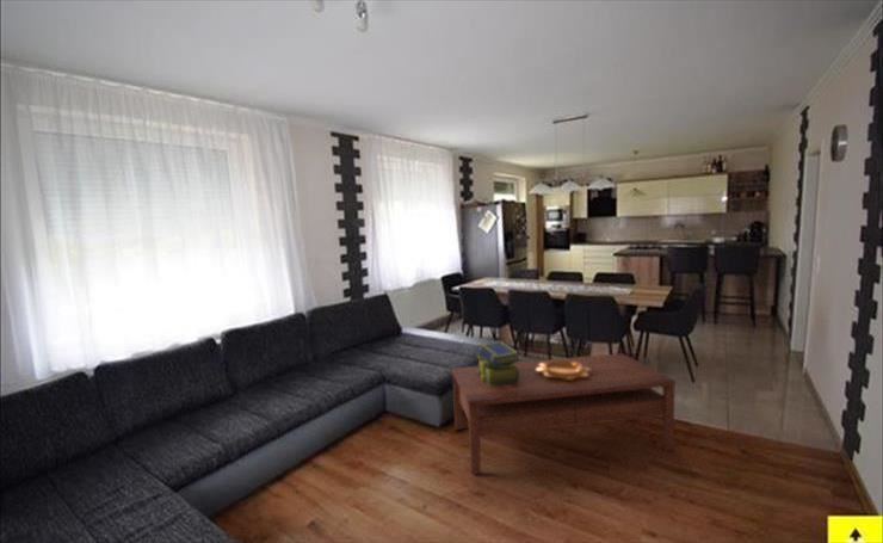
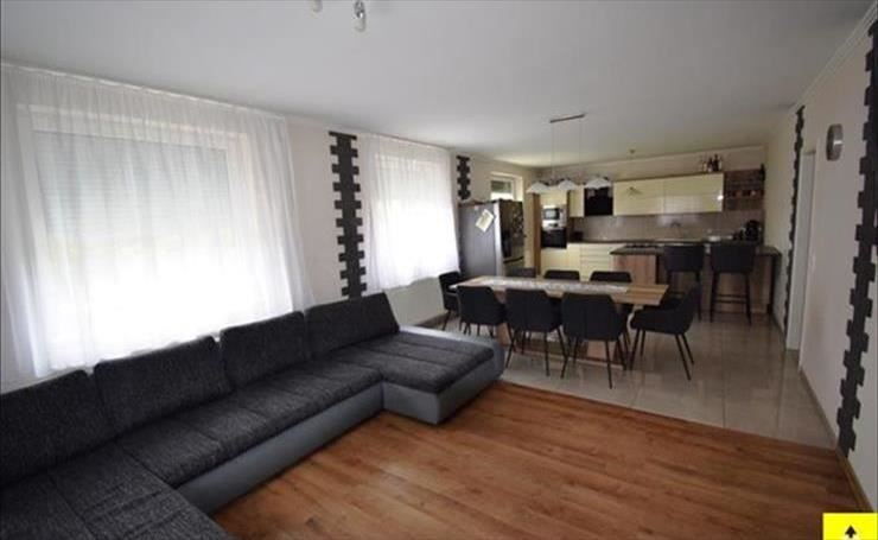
- coffee table [451,352,677,475]
- decorative bowl [536,360,591,380]
- stack of books [476,340,521,387]
